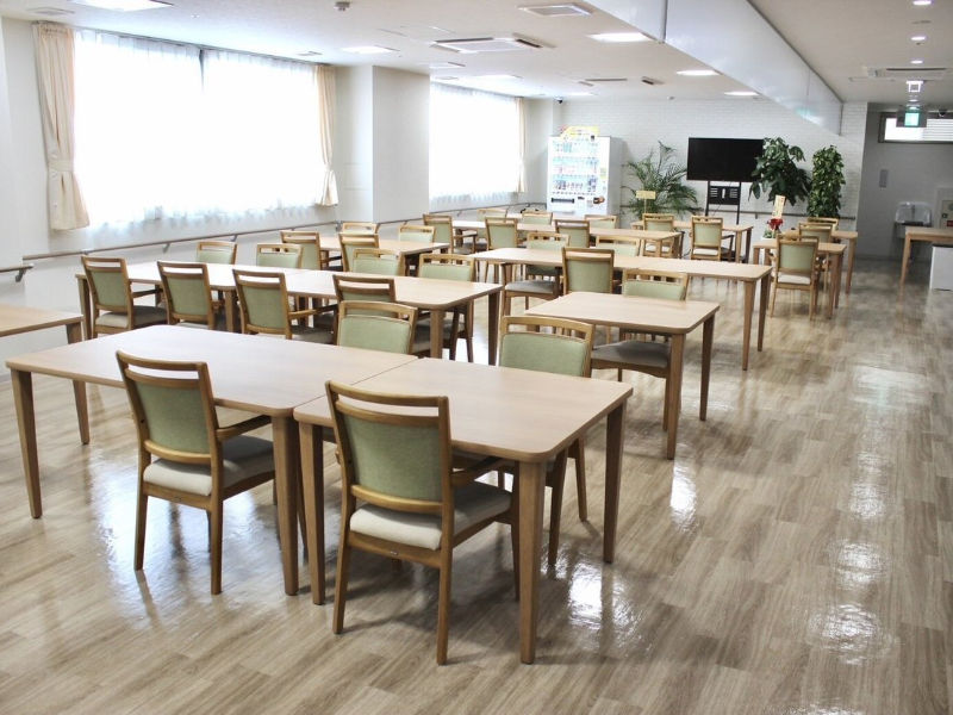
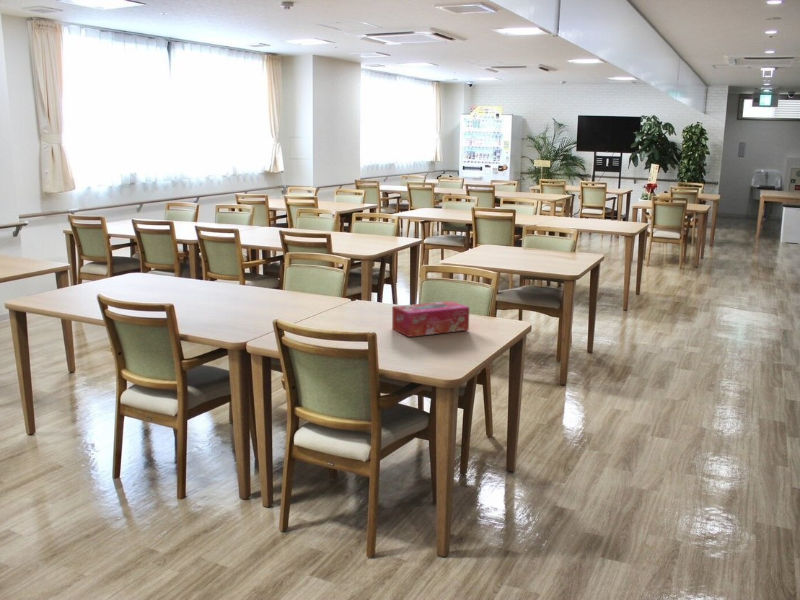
+ tissue box [391,300,470,338]
